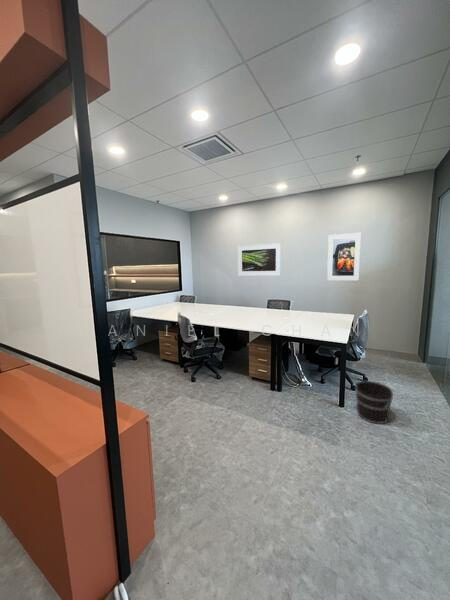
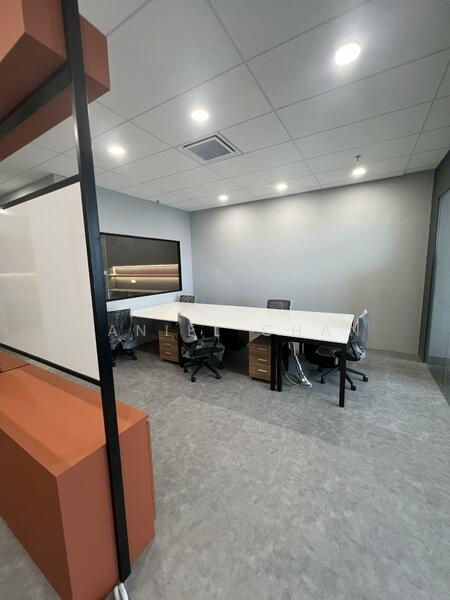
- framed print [326,232,362,281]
- bucket [355,380,394,425]
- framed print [237,242,282,277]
